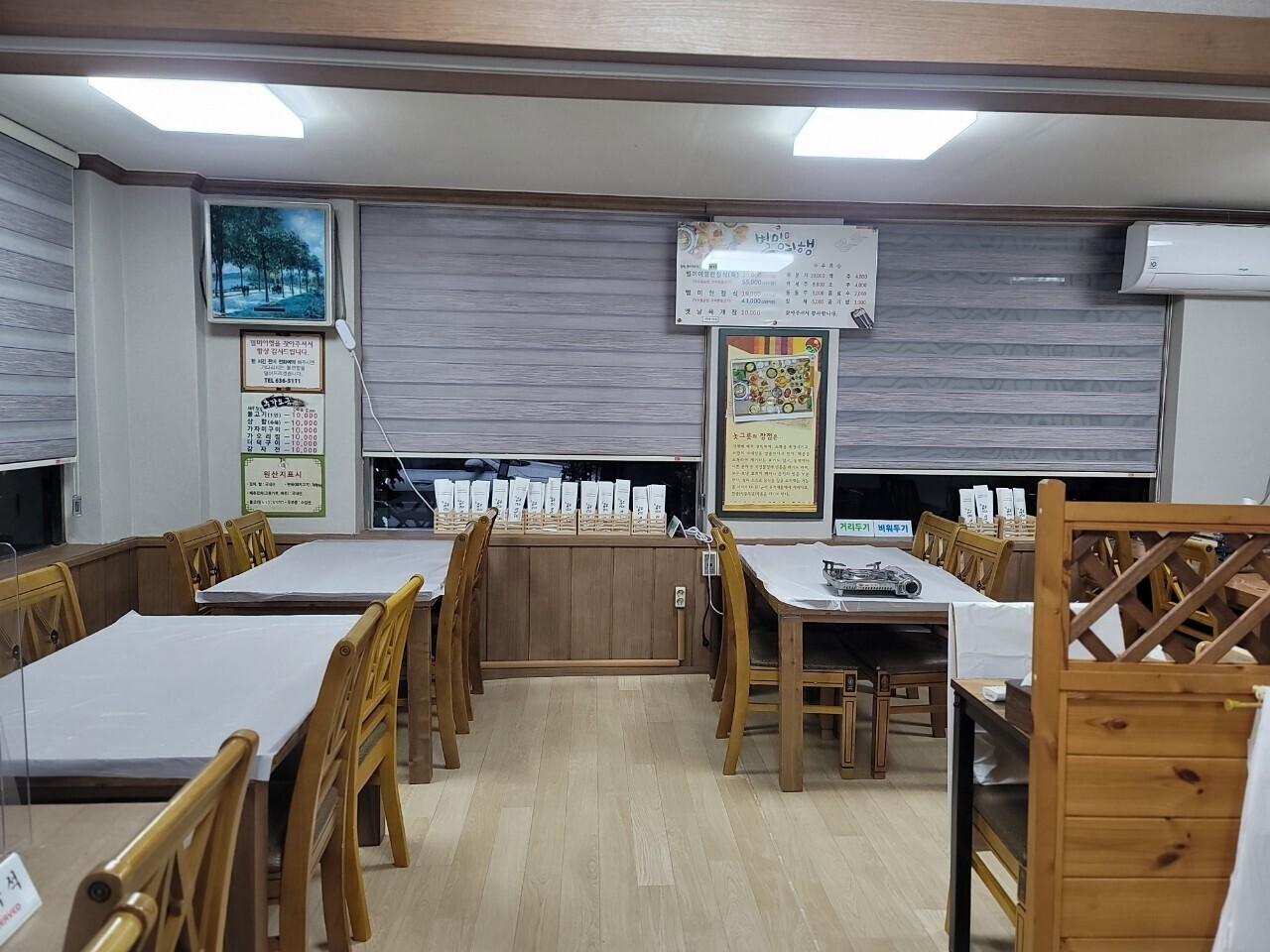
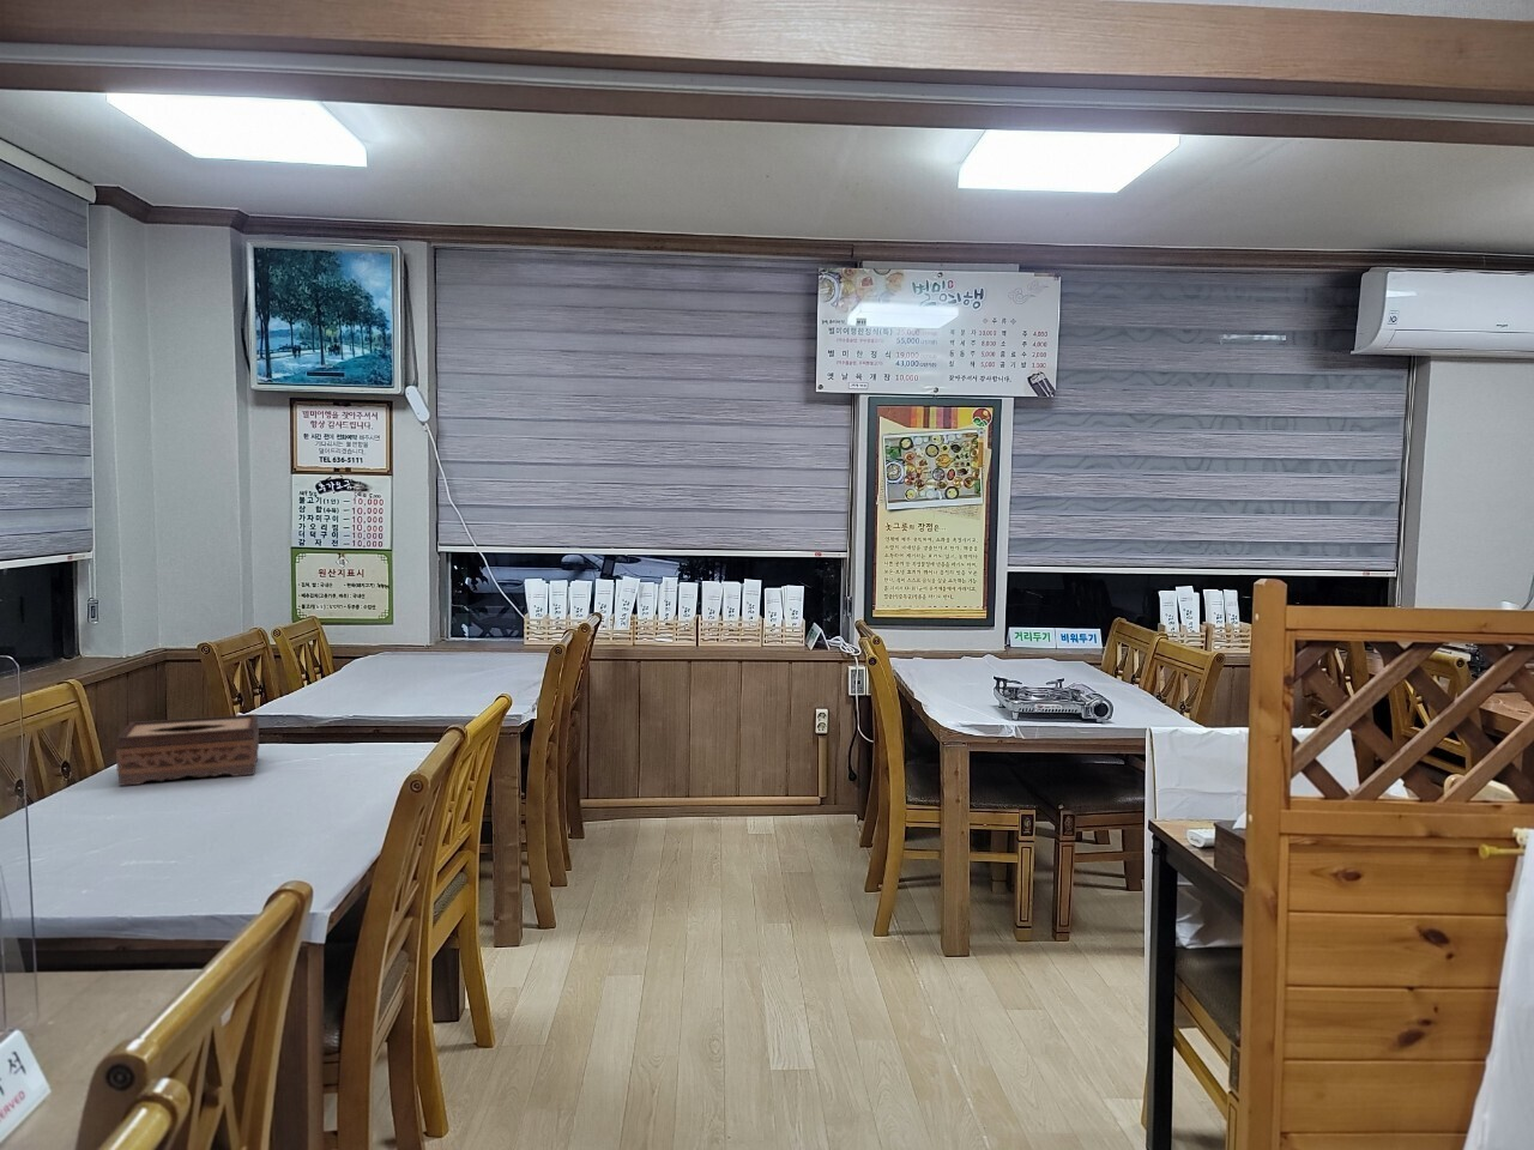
+ tissue box [115,713,260,788]
